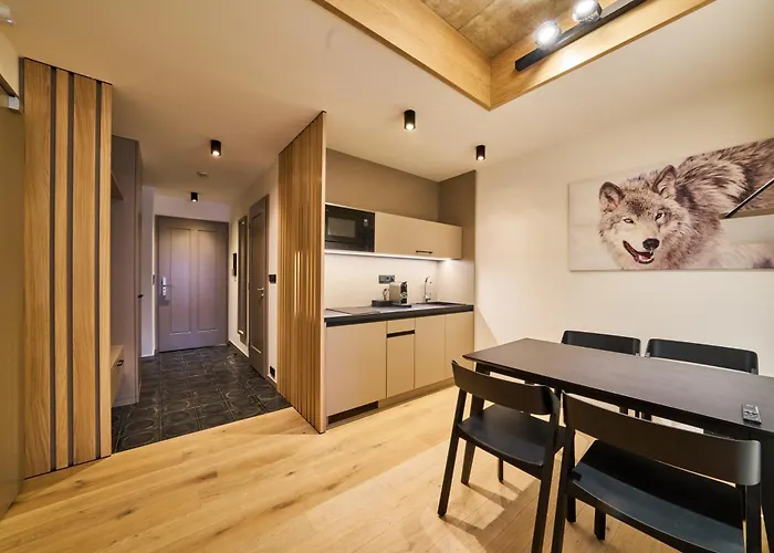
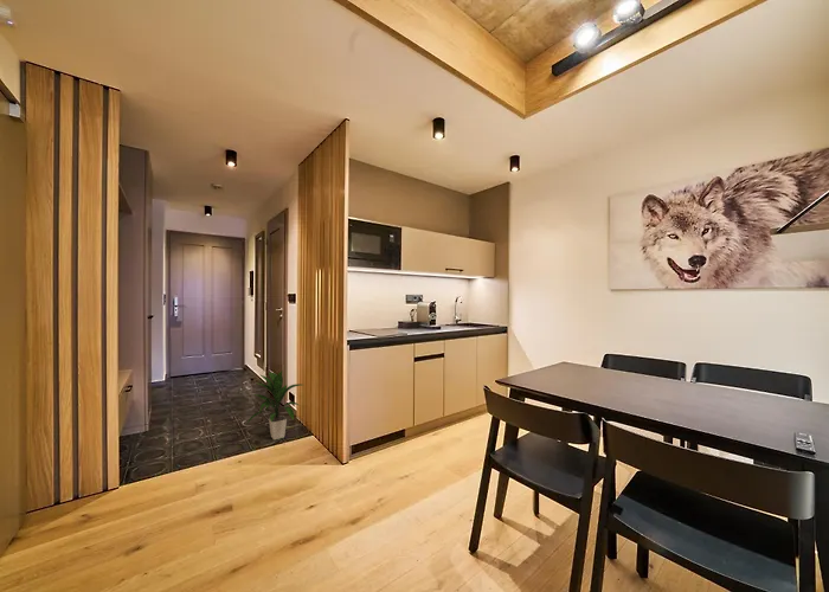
+ indoor plant [244,371,303,440]
